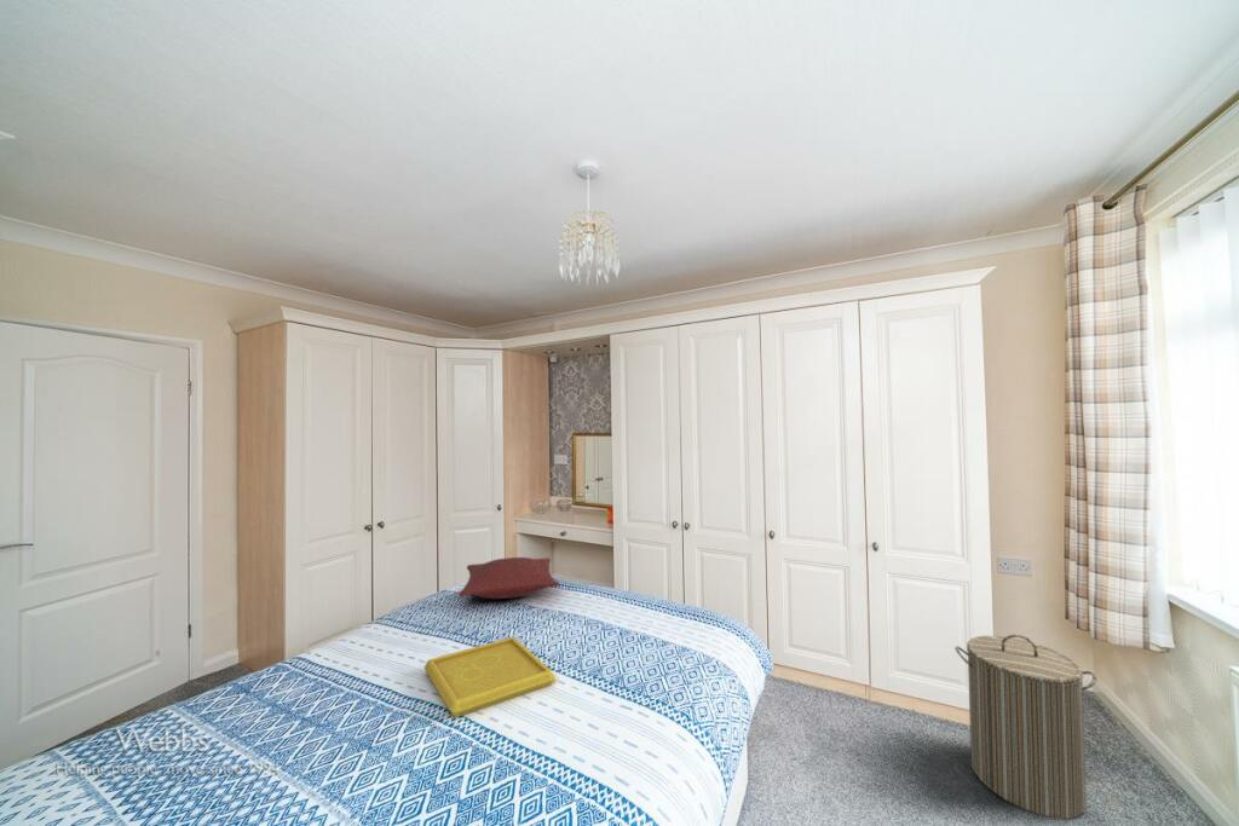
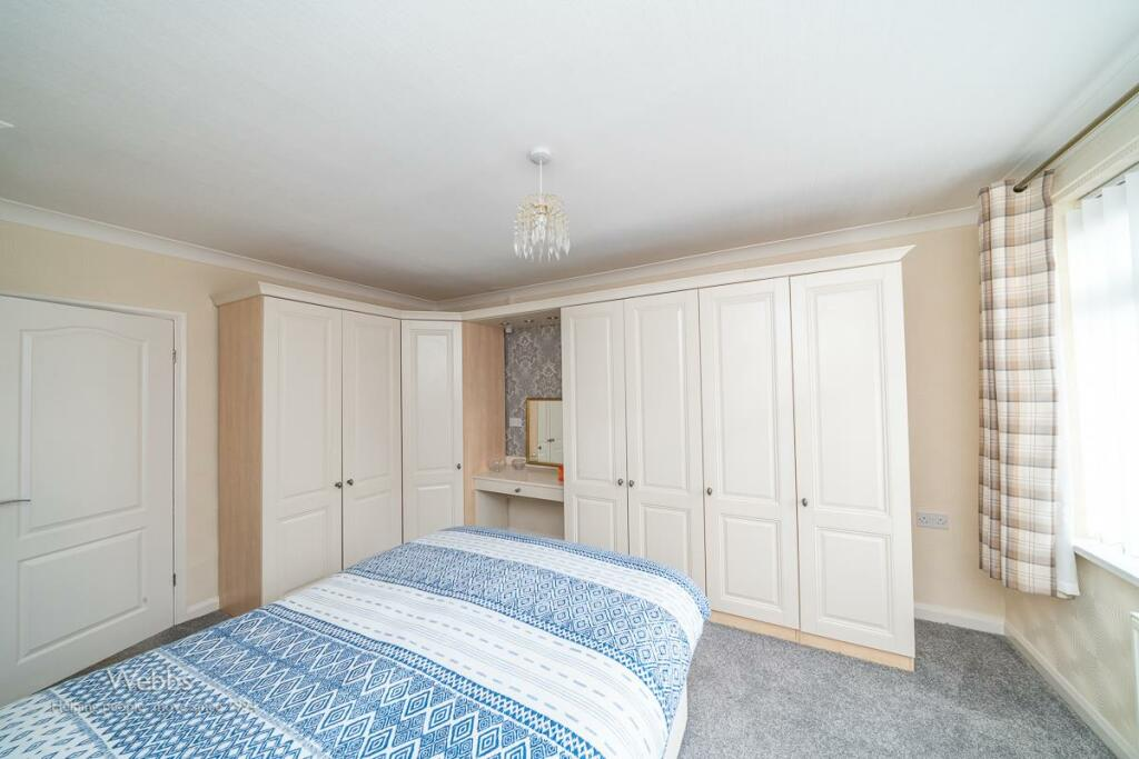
- laundry hamper [953,634,1097,820]
- pillow [457,556,560,600]
- serving tray [423,636,557,718]
